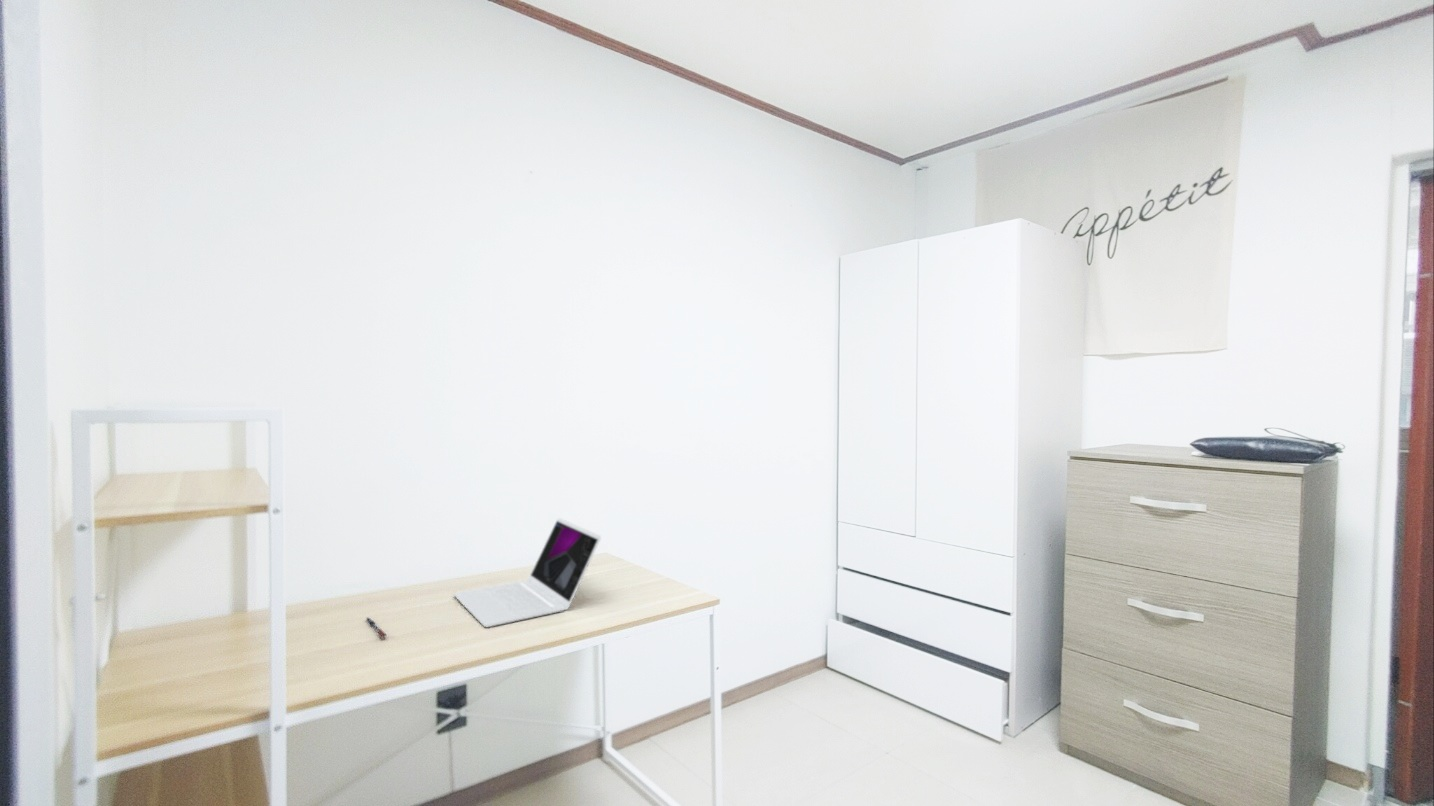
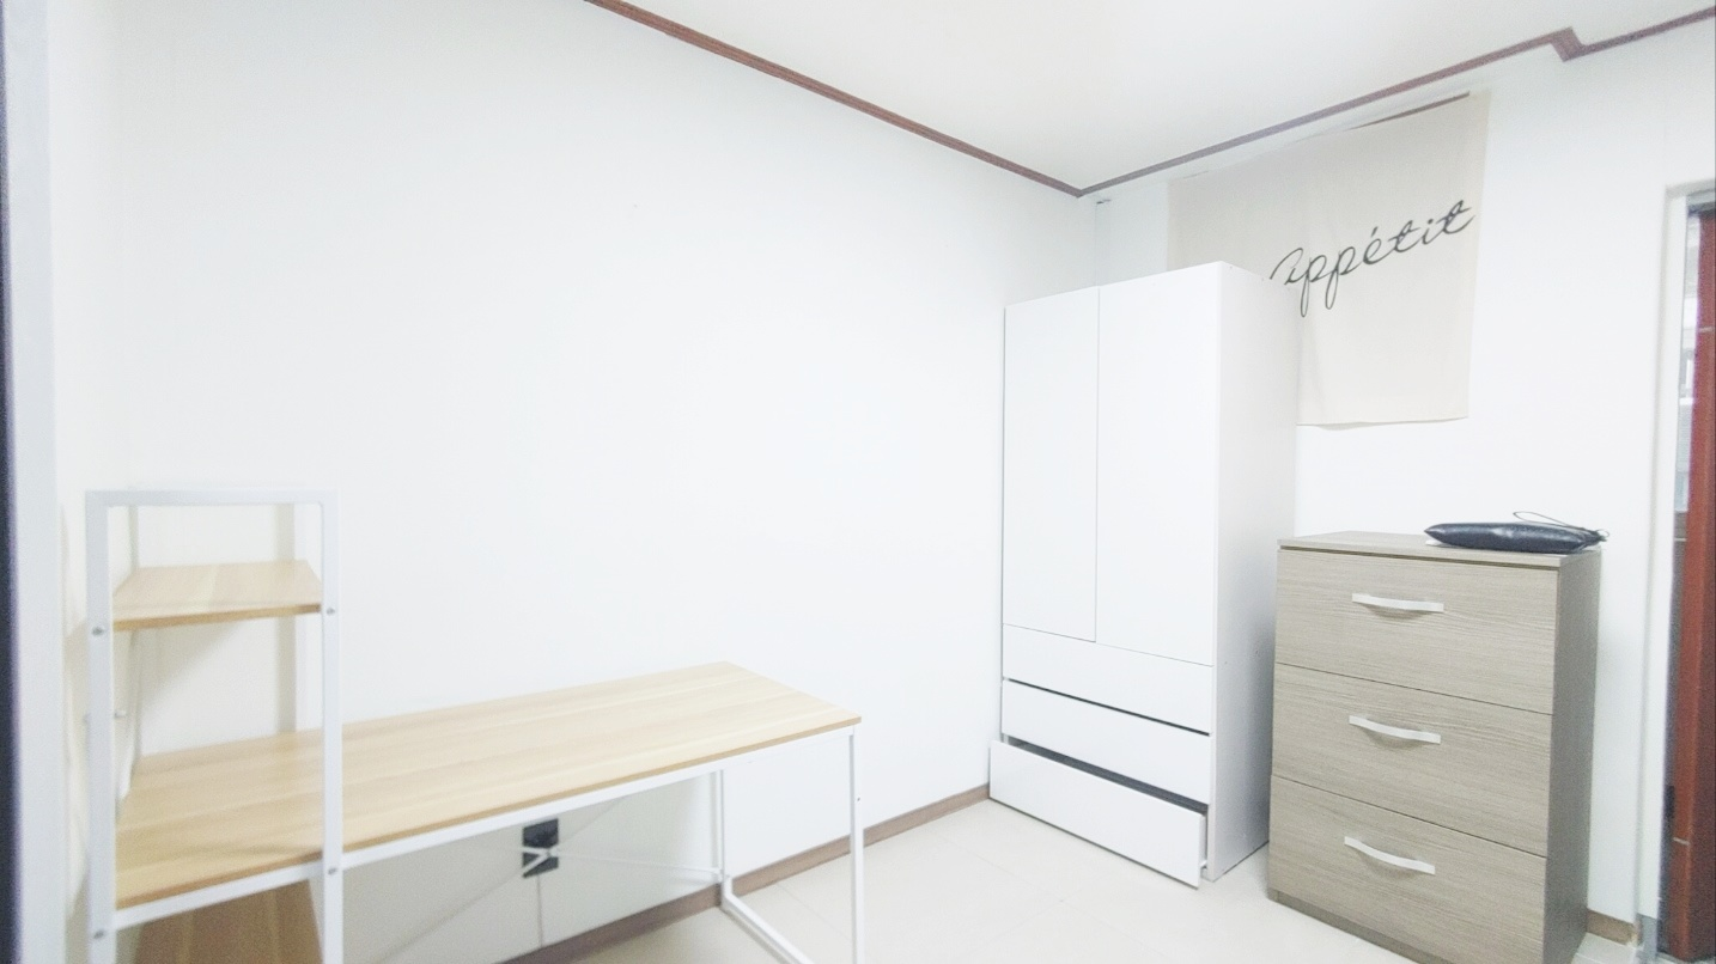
- pen [364,616,387,638]
- laptop [453,517,602,628]
